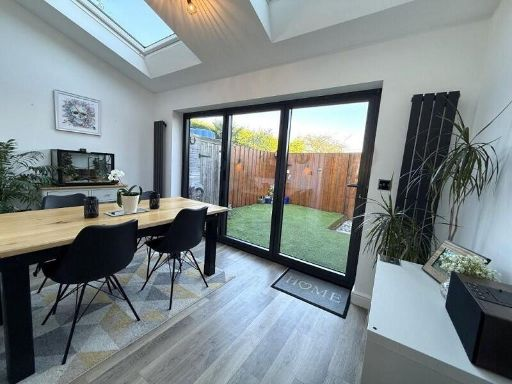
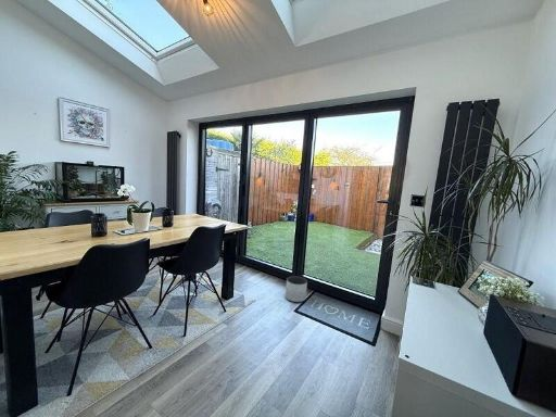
+ planter [285,275,308,303]
